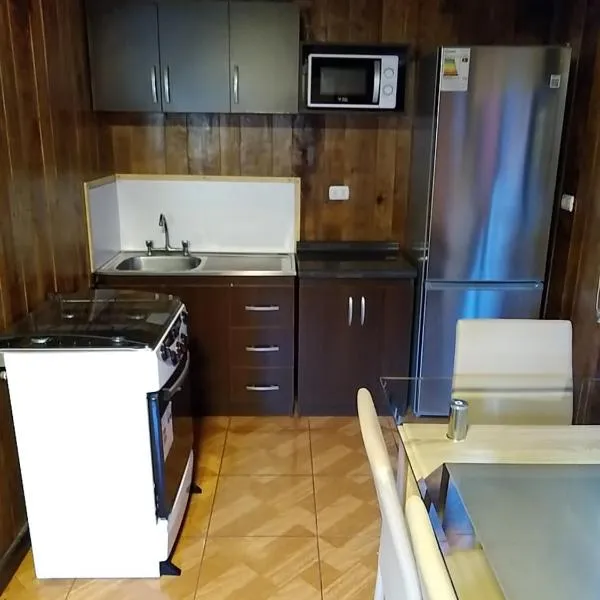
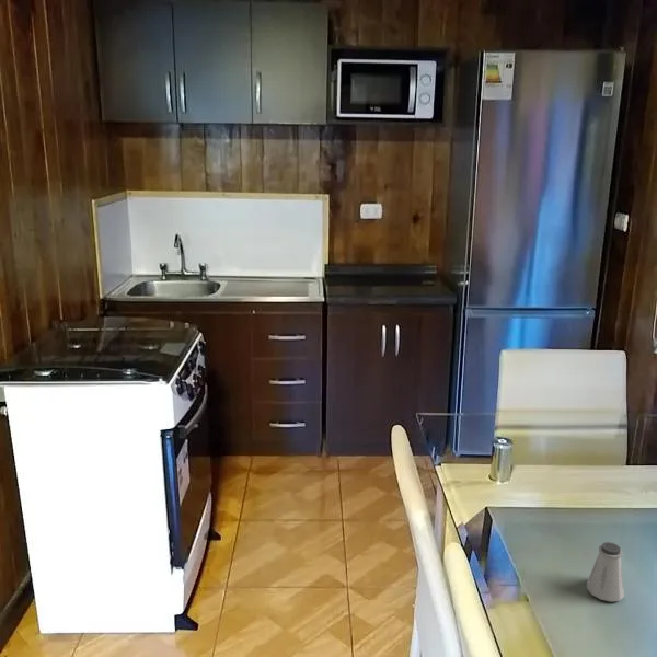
+ saltshaker [586,541,625,602]
